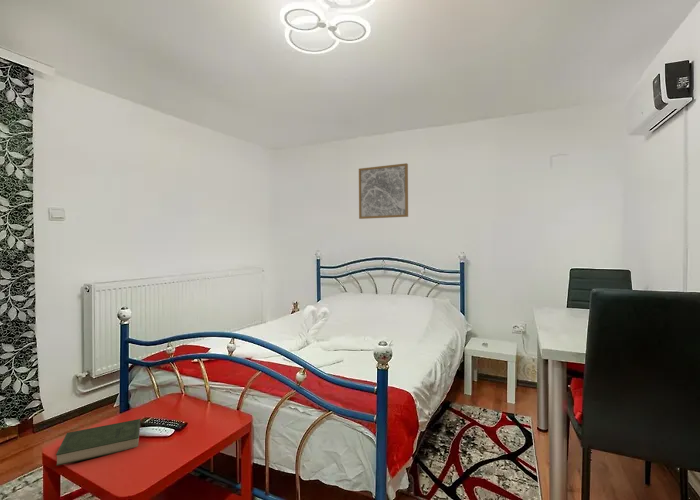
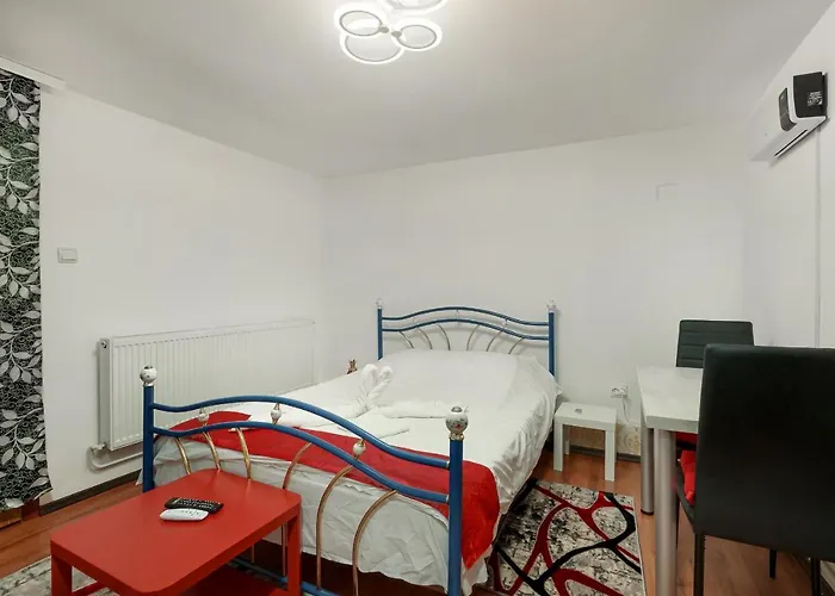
- wall art [358,162,409,220]
- book [55,418,142,467]
